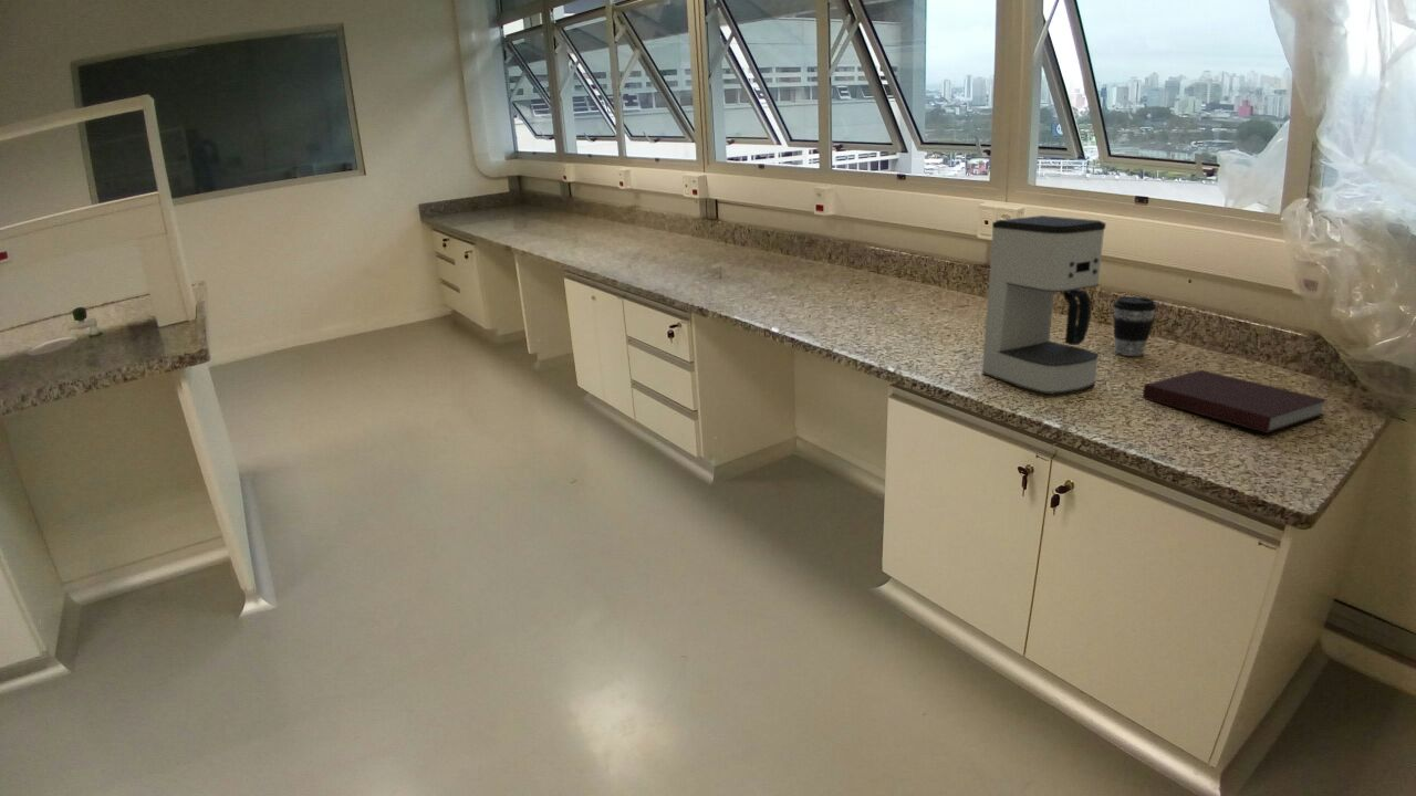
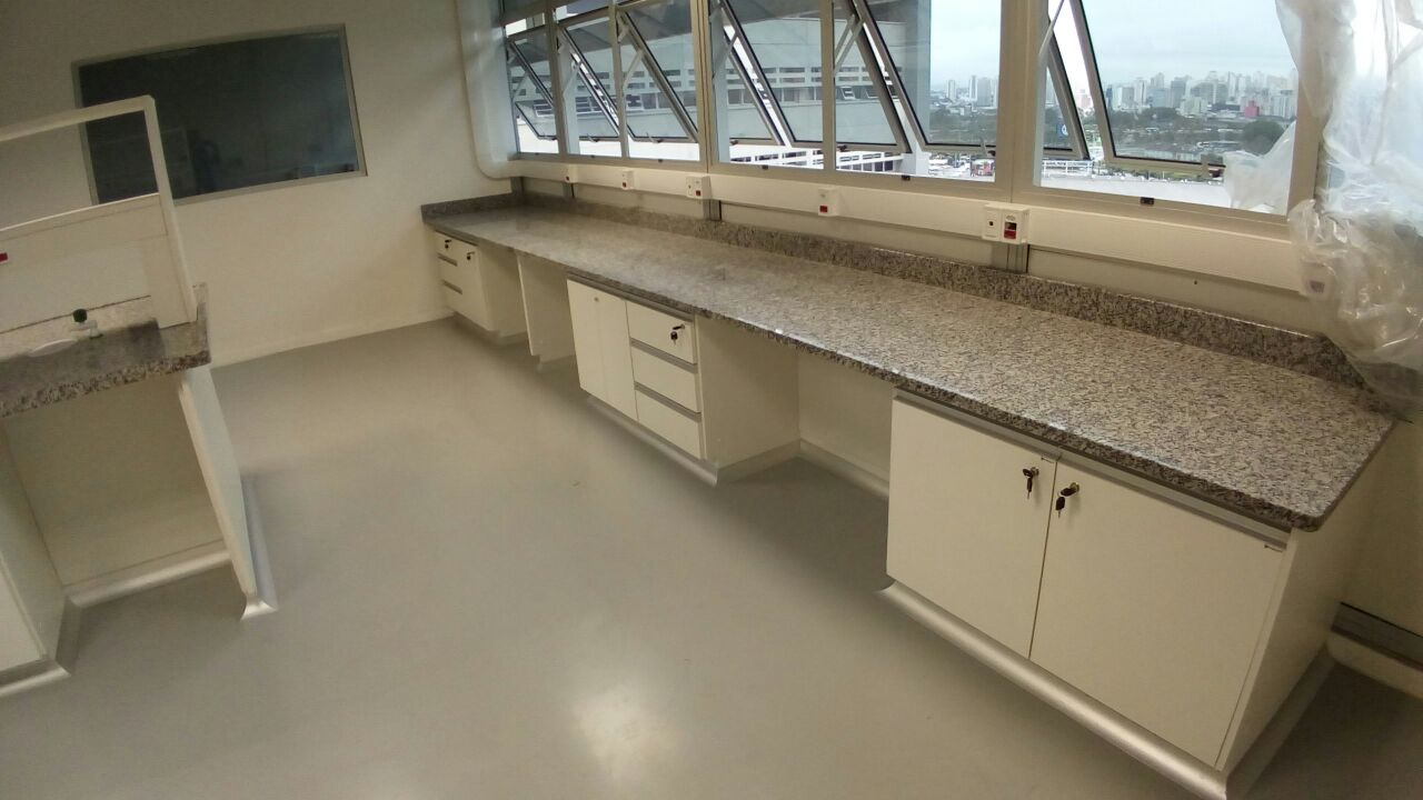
- notebook [1142,369,1329,434]
- coffee maker [980,214,1107,396]
- coffee cup [1112,295,1158,357]
